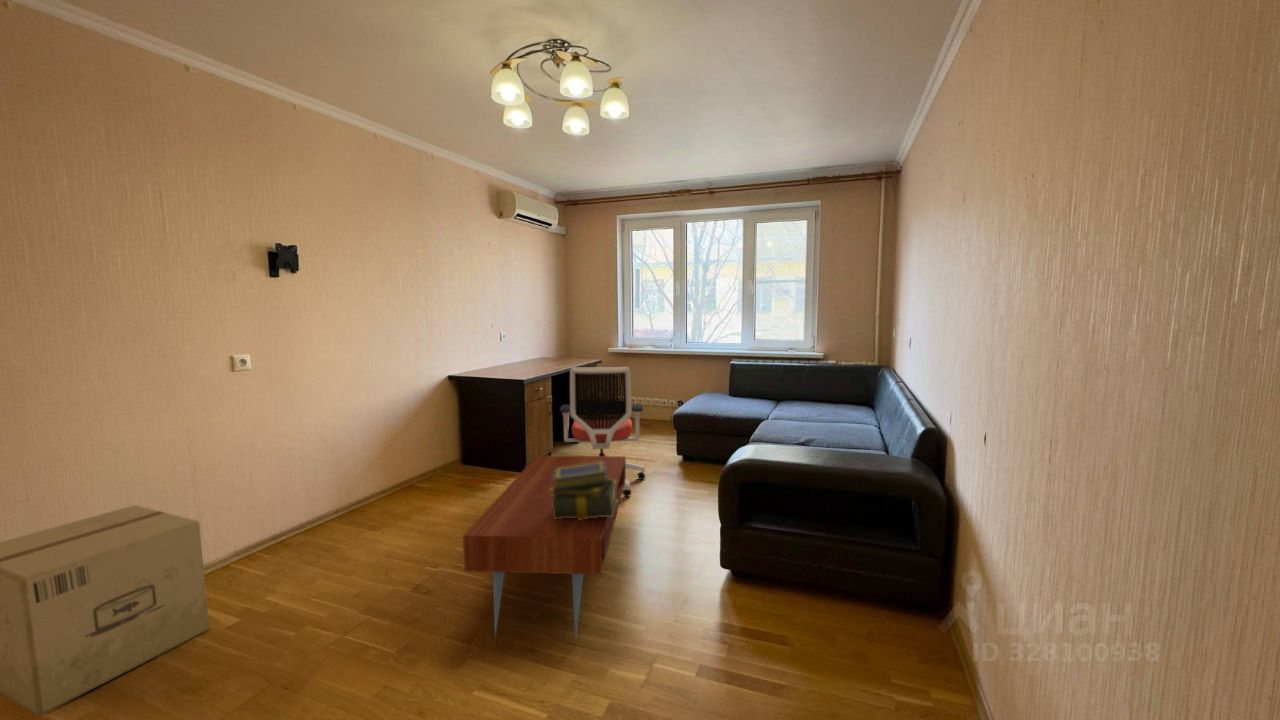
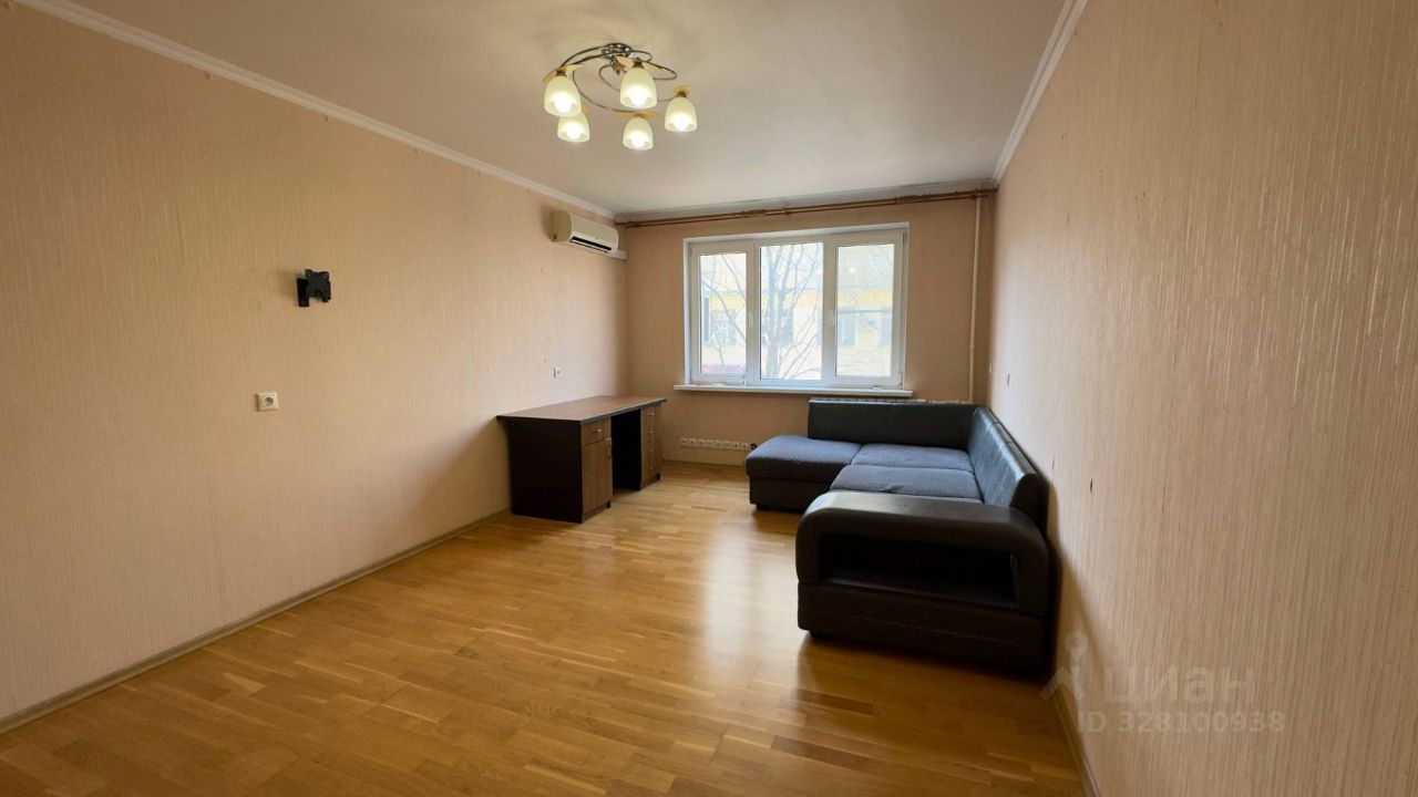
- stack of books [549,462,618,520]
- coffee table [462,454,627,641]
- cardboard box [0,504,210,716]
- office chair [558,366,646,498]
